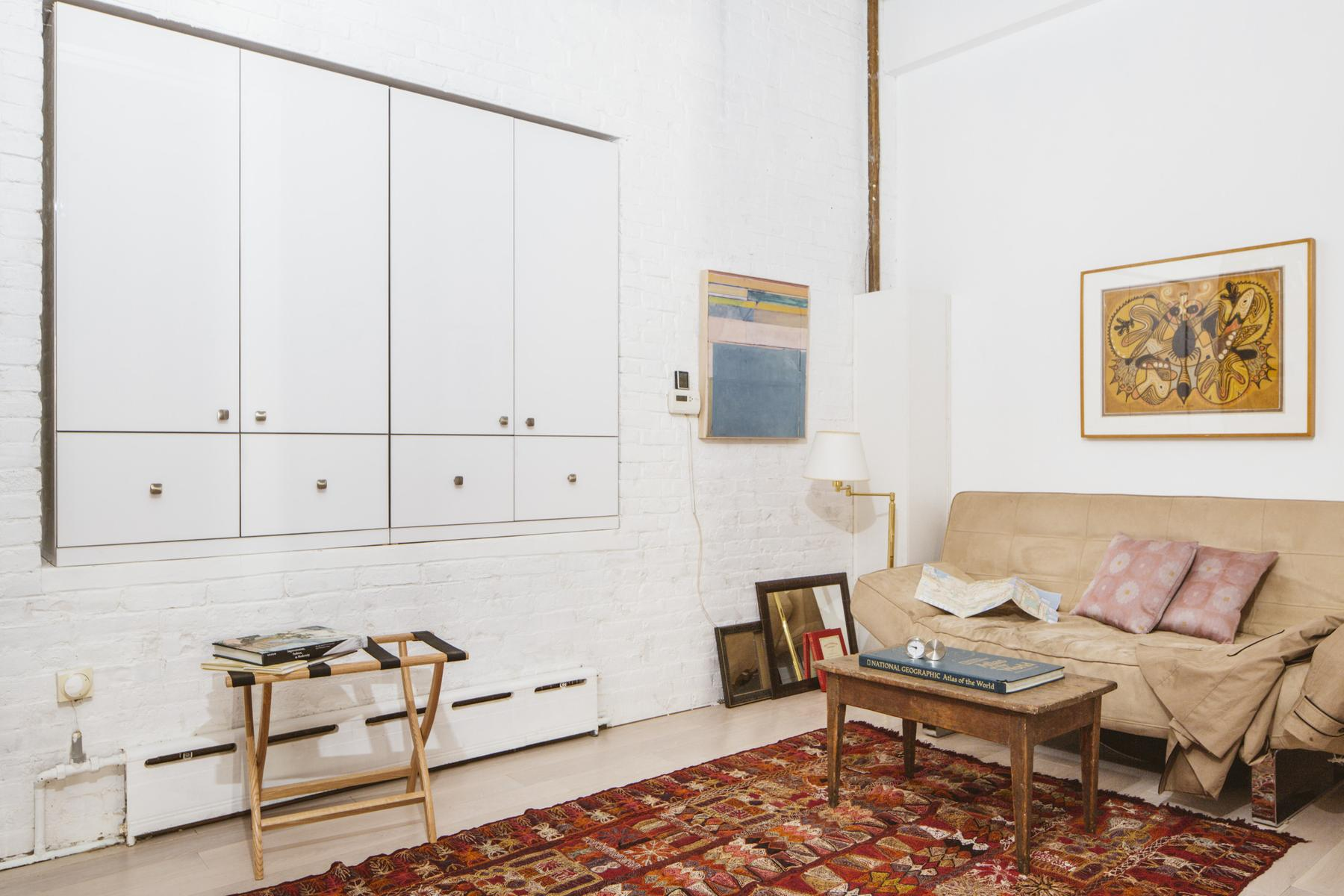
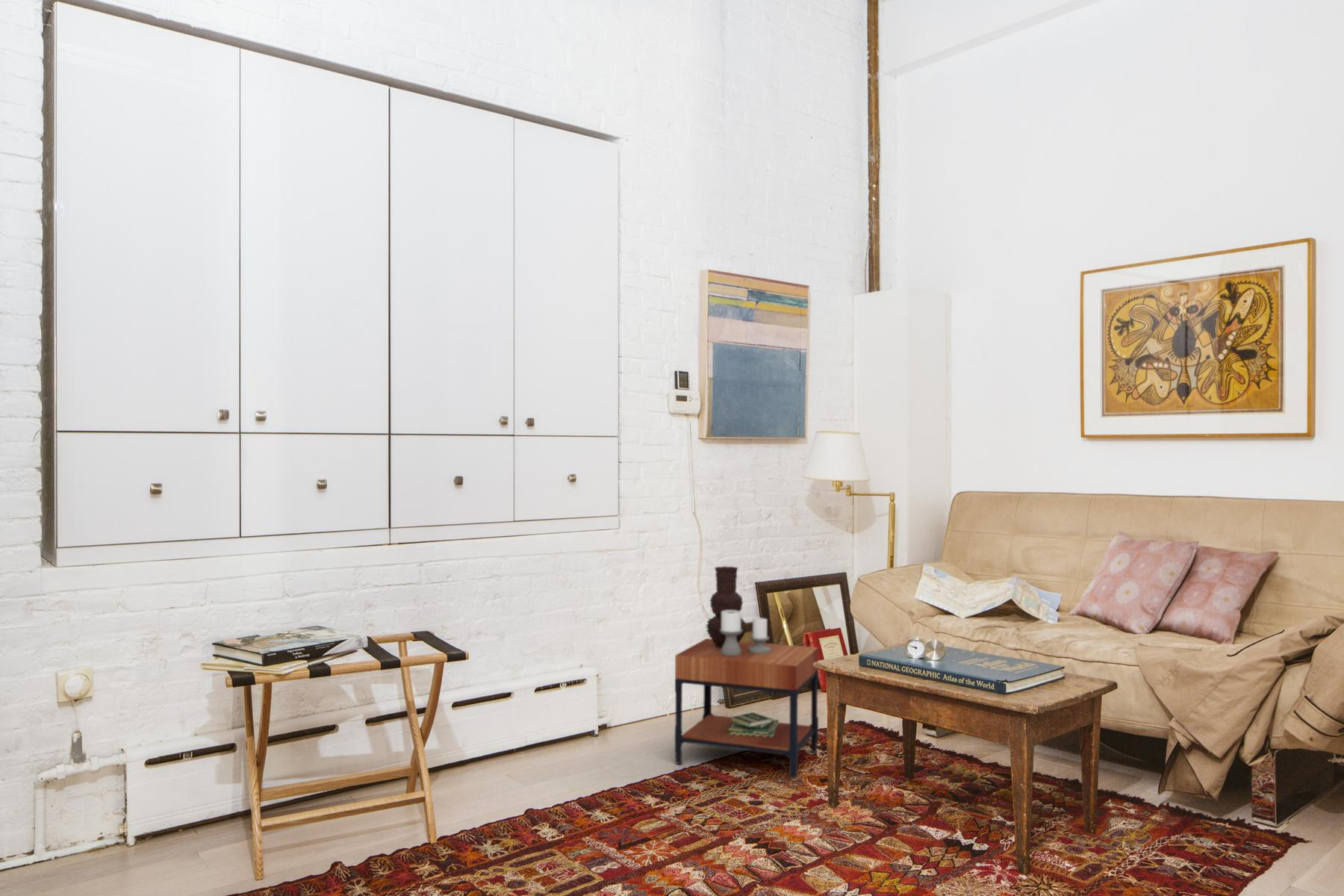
+ vase [705,565,747,648]
+ side table [674,610,819,779]
